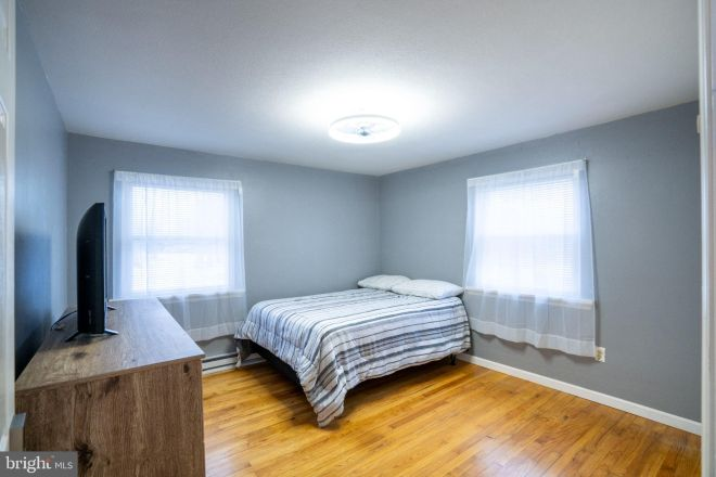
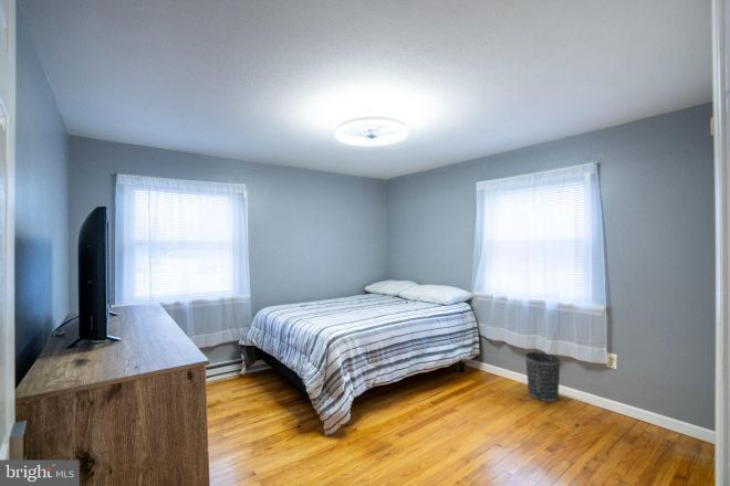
+ wastebasket [524,351,562,403]
